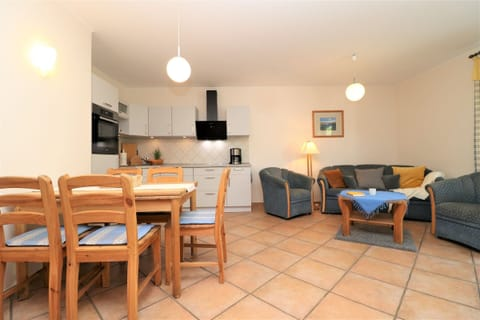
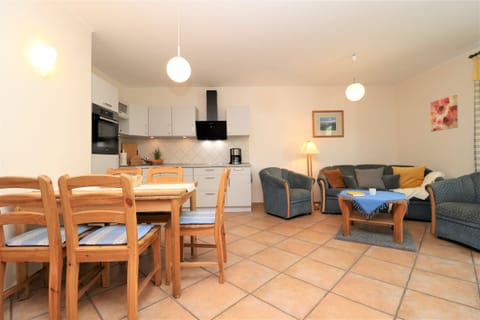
+ wall art [430,94,459,133]
